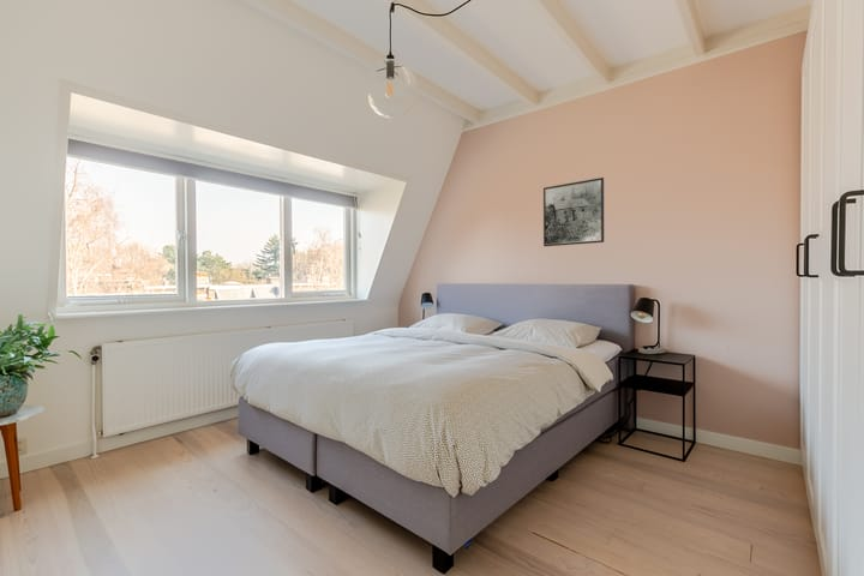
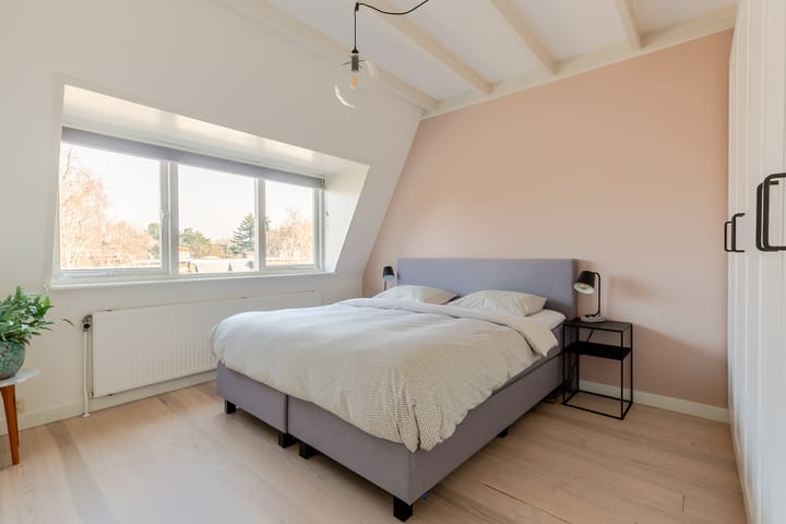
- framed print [542,176,605,247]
